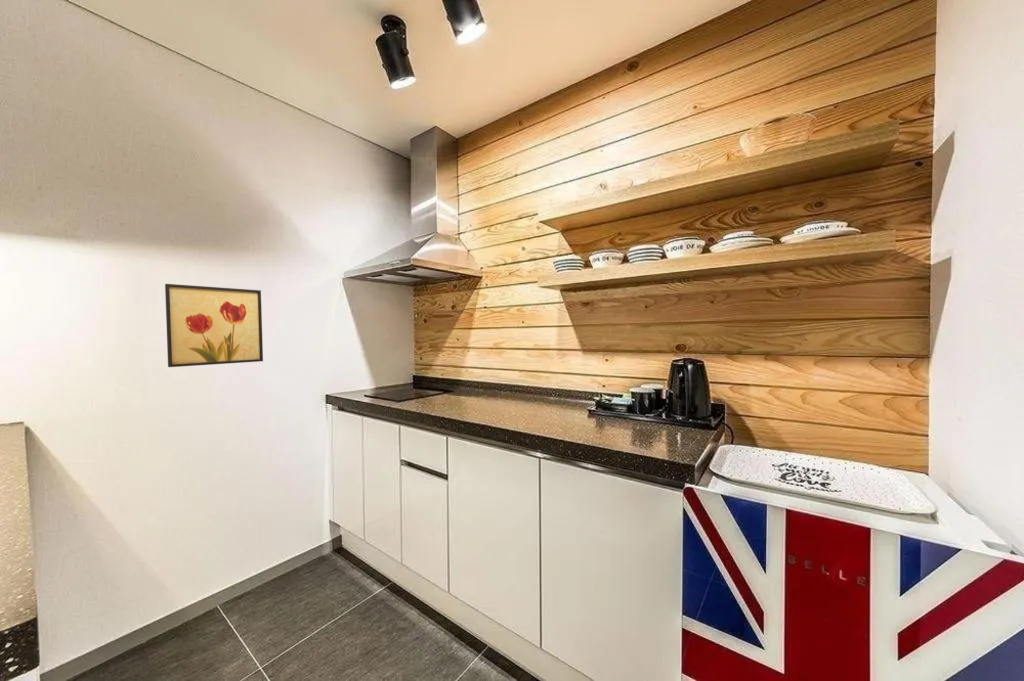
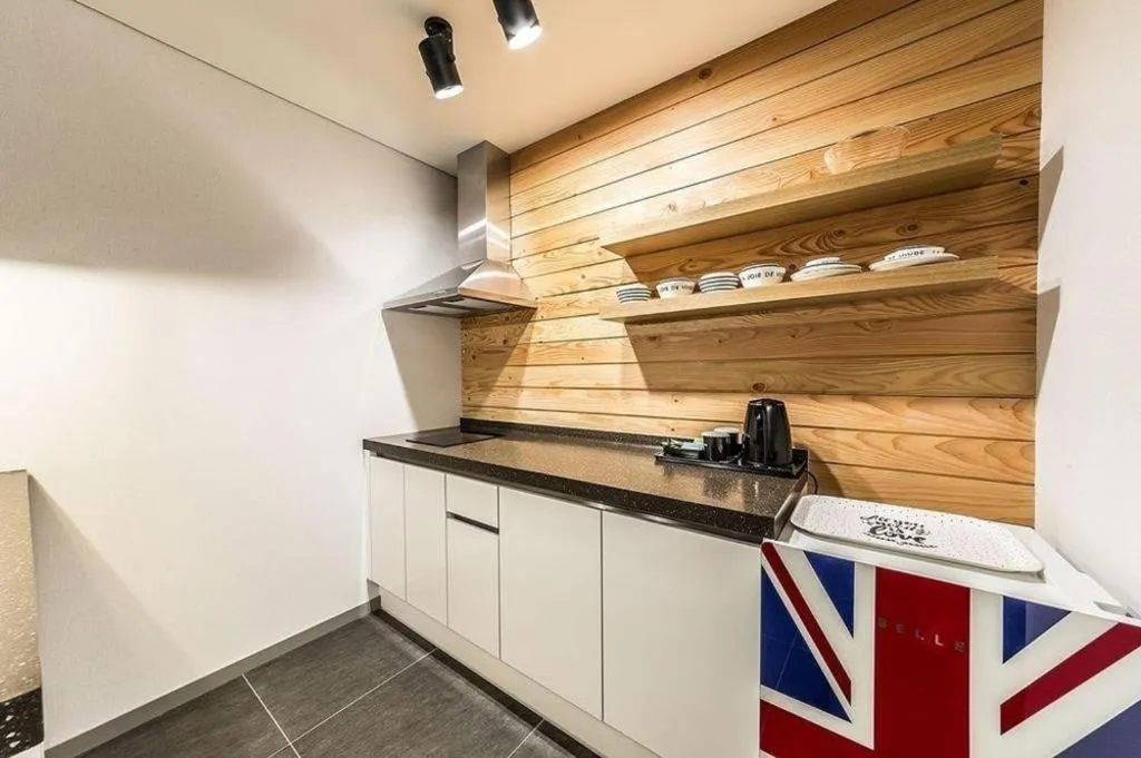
- wall art [164,283,264,368]
